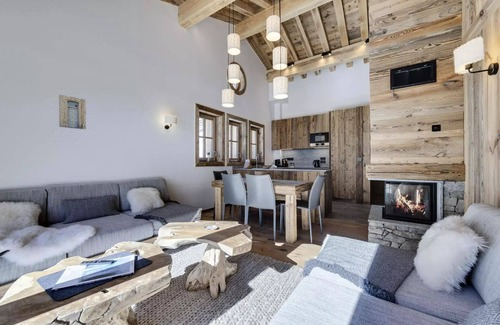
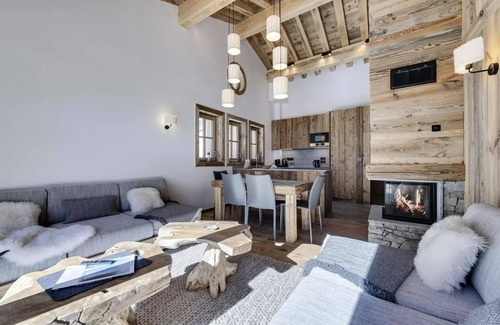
- wall art [58,94,87,130]
